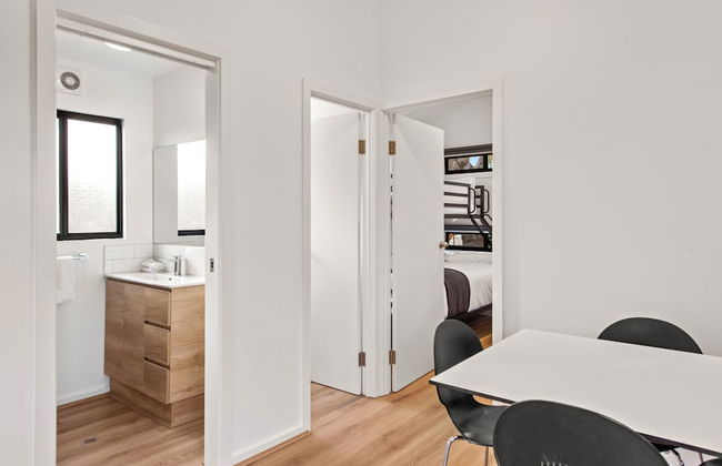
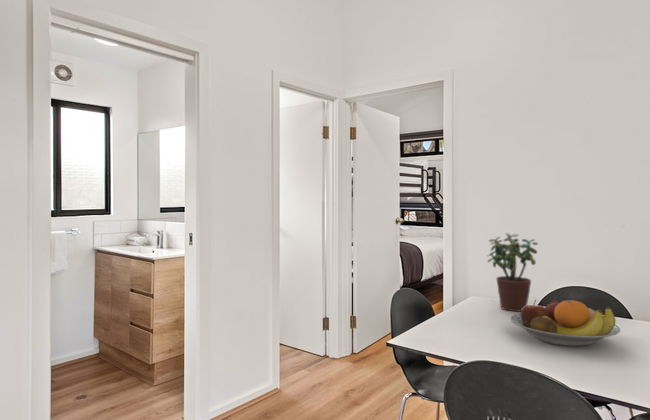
+ potted plant [486,232,539,312]
+ fruit bowl [509,299,621,347]
